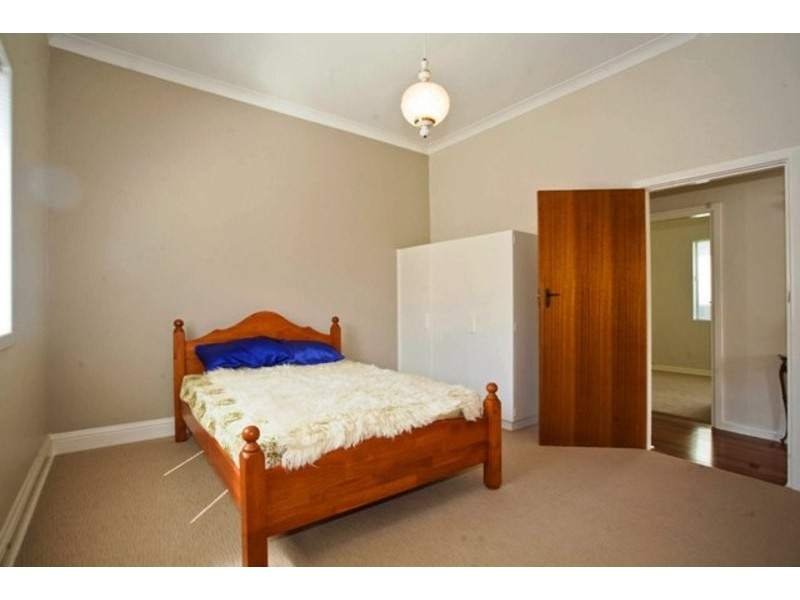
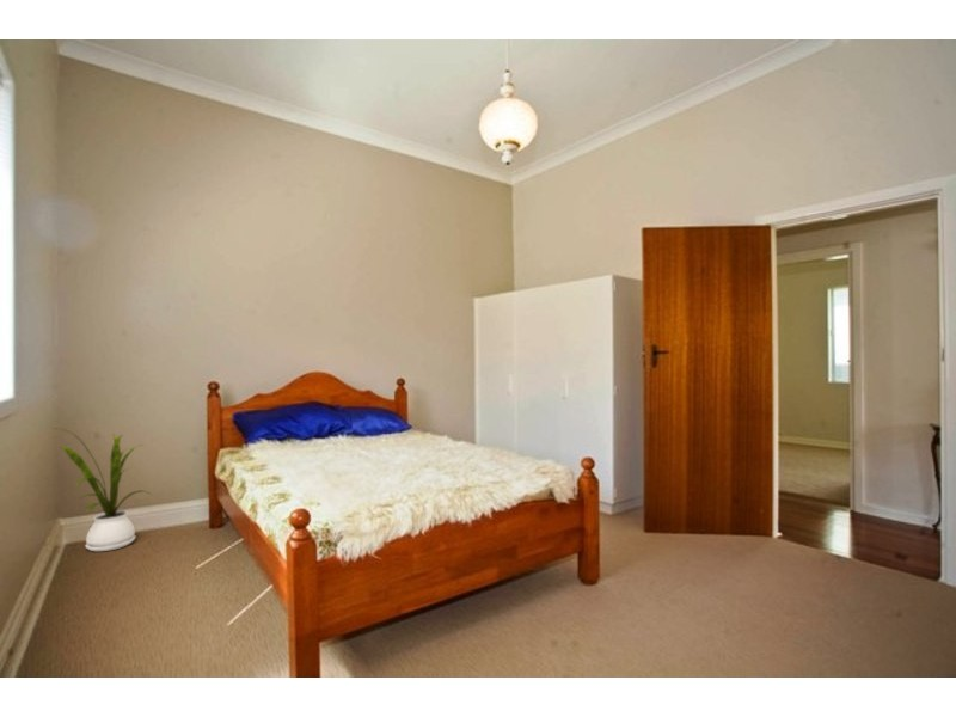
+ house plant [50,427,151,552]
